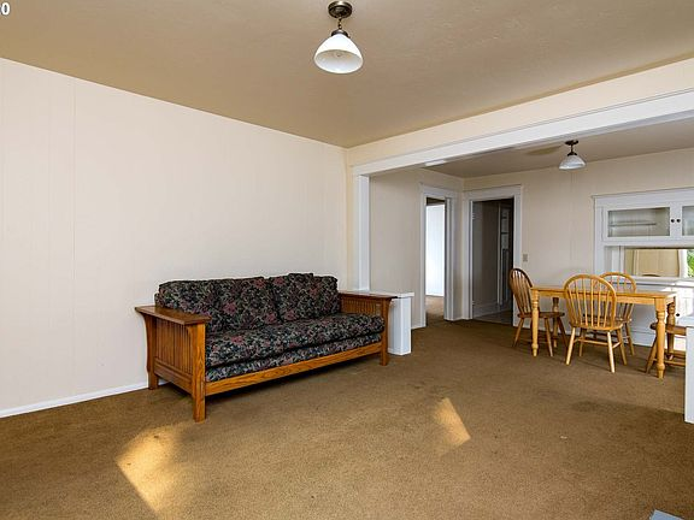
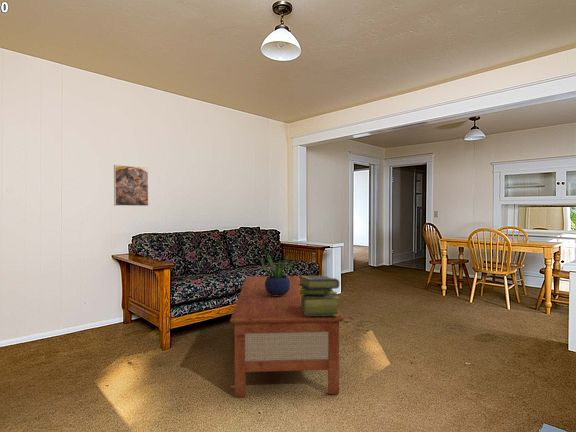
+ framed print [113,164,149,207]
+ potted plant [259,253,296,296]
+ stack of books [299,275,340,316]
+ coffee table [229,275,345,398]
